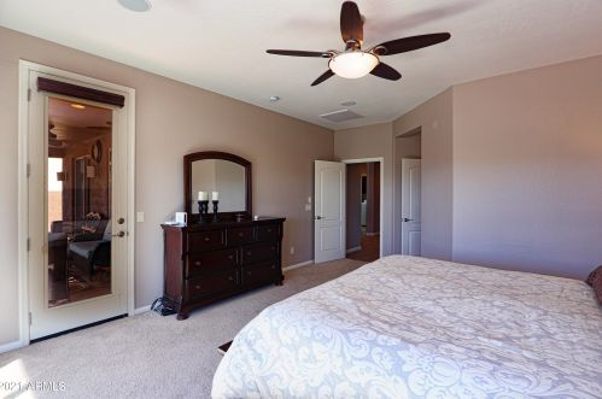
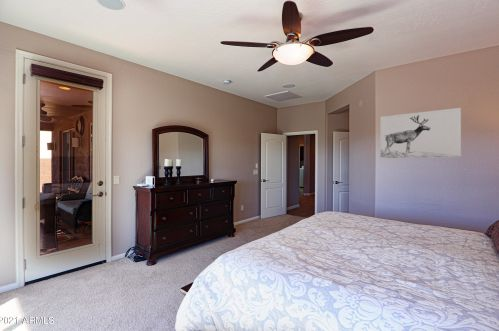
+ wall art [379,107,462,159]
